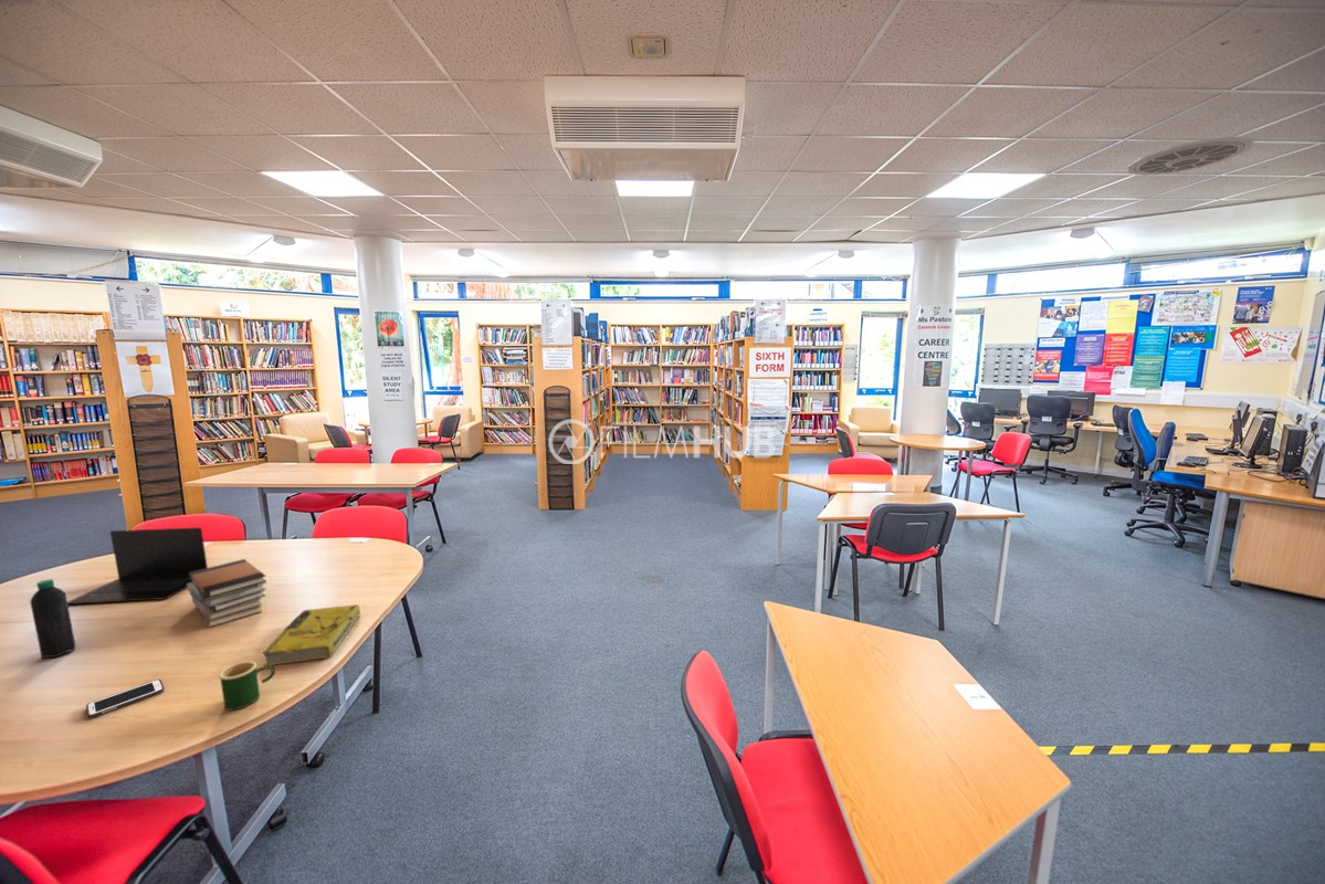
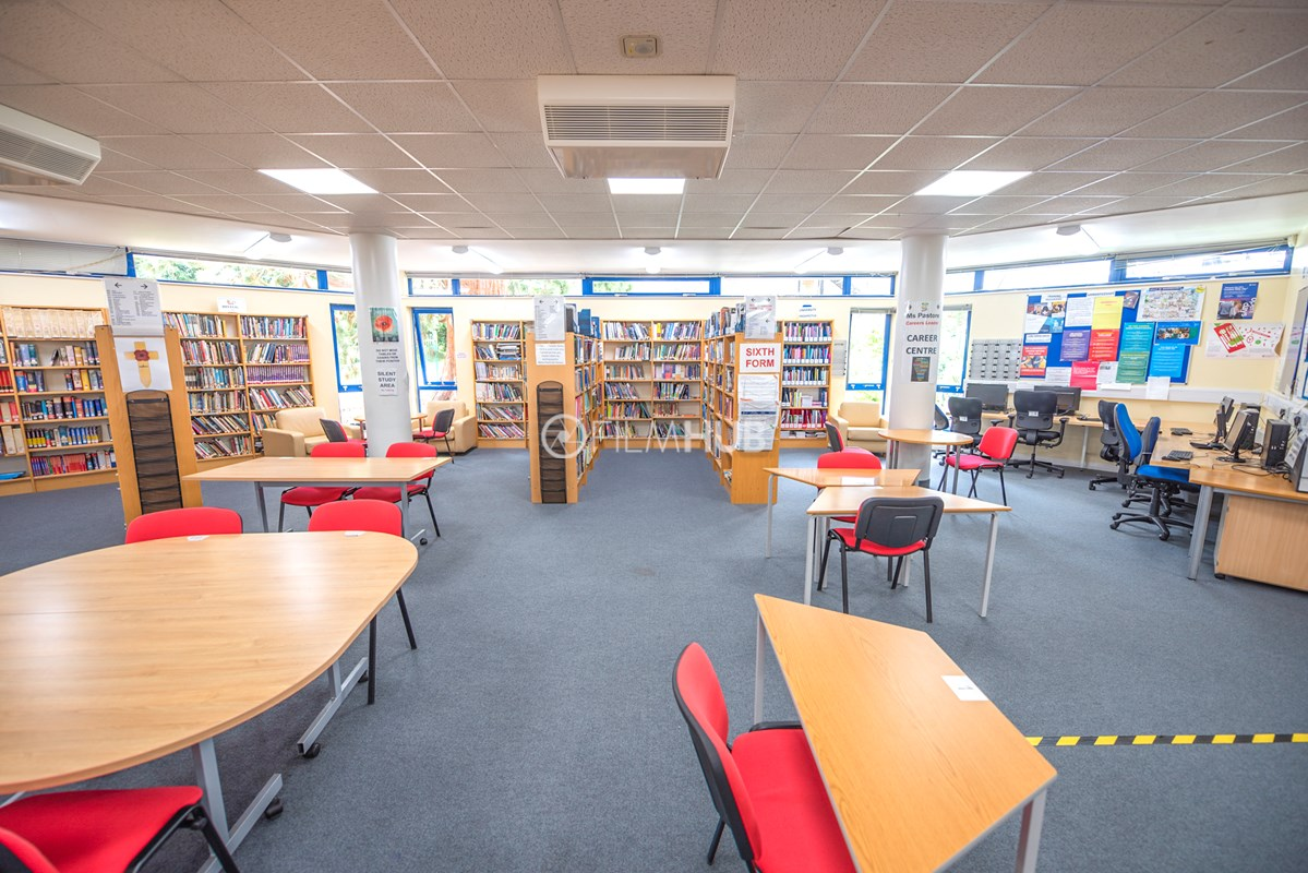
- book stack [187,558,267,629]
- laptop [67,526,209,606]
- water bottle [29,578,77,660]
- mug [218,660,276,712]
- cell phone [85,678,165,718]
- ceiling vent [1127,136,1255,177]
- book [261,603,361,666]
